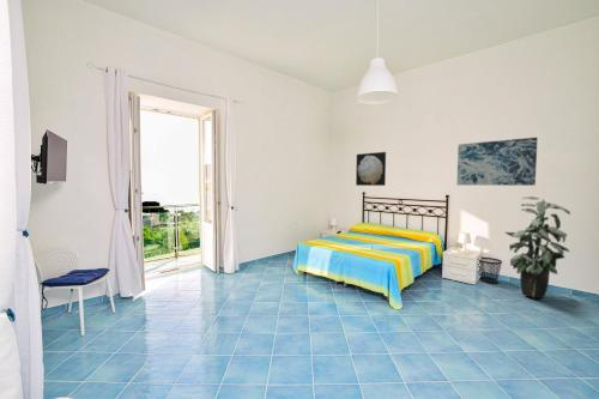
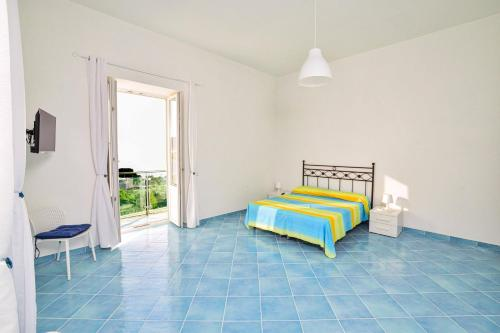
- wastebasket [478,256,503,284]
- wall art [355,151,387,187]
- wall art [455,137,539,187]
- indoor plant [504,195,571,300]
